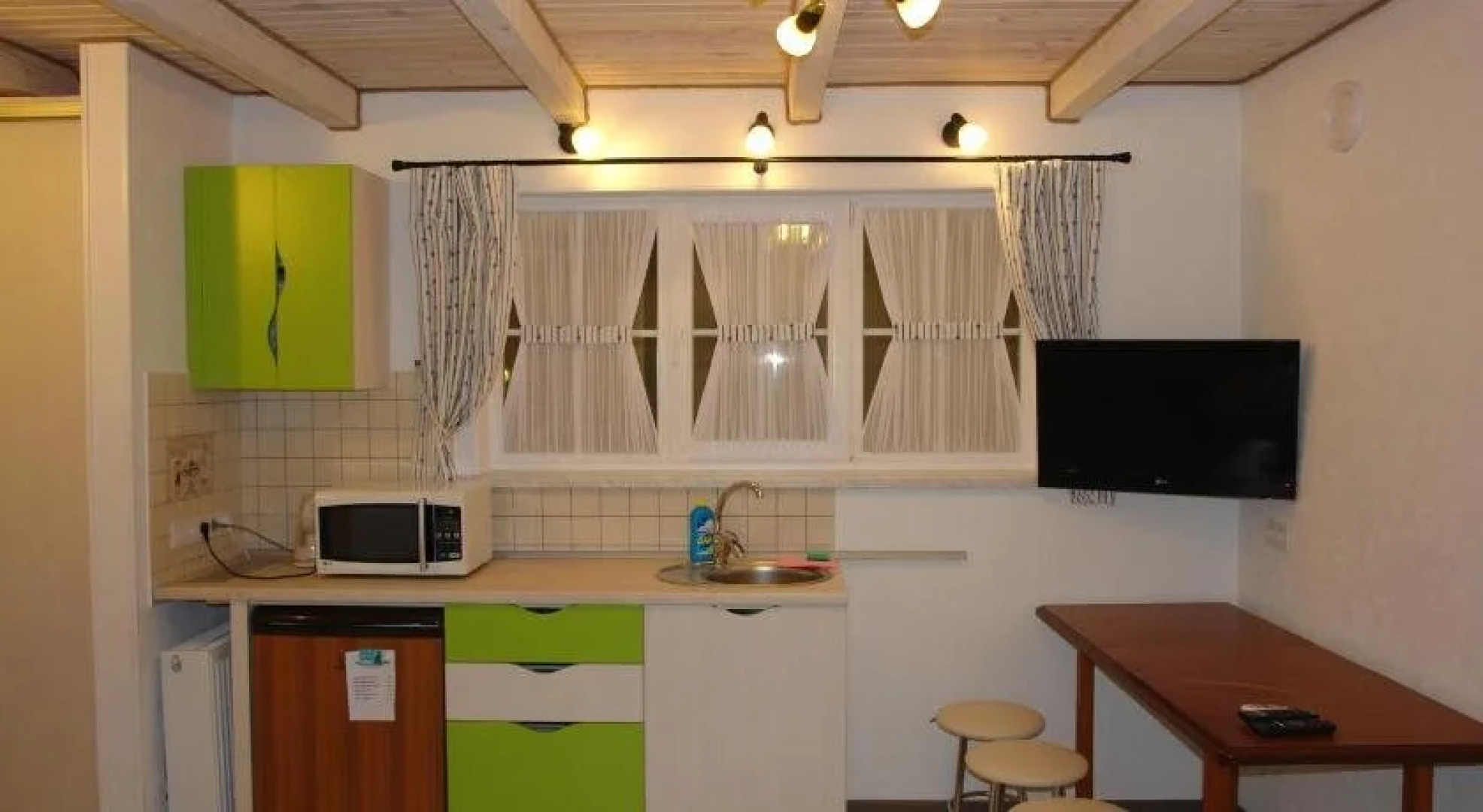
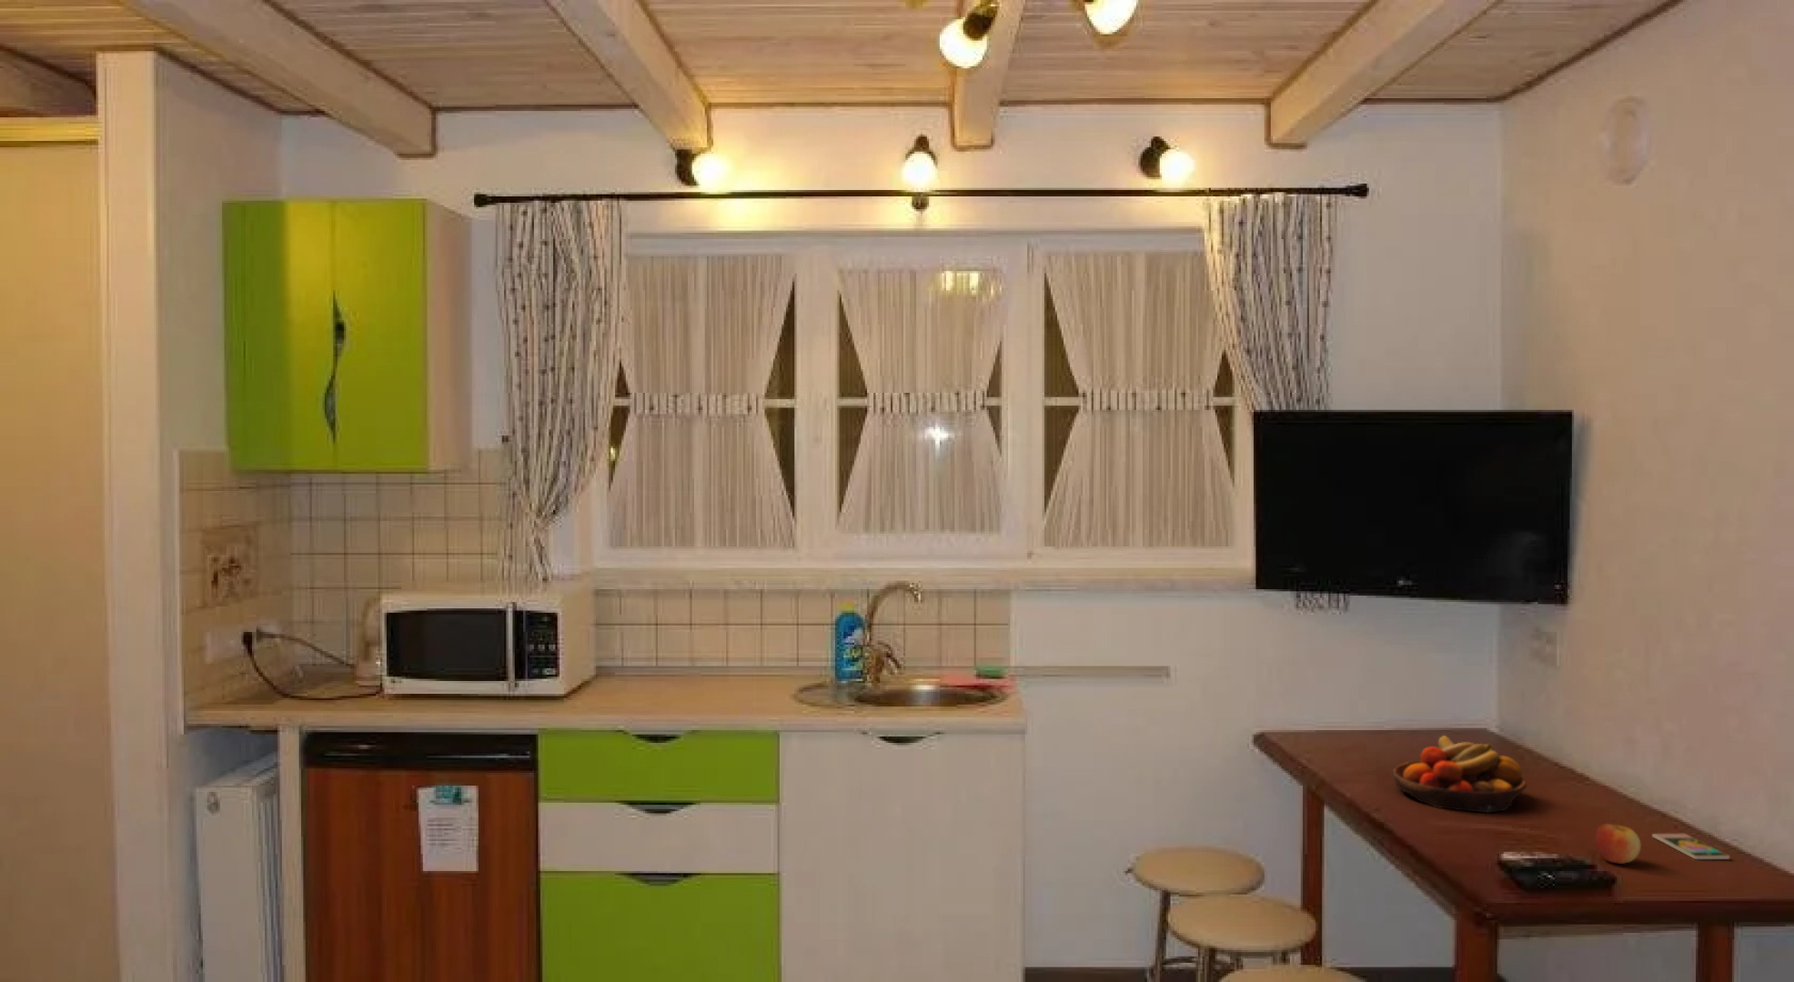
+ apple [1594,819,1642,865]
+ smartphone [1651,833,1730,860]
+ fruit bowl [1392,734,1528,814]
